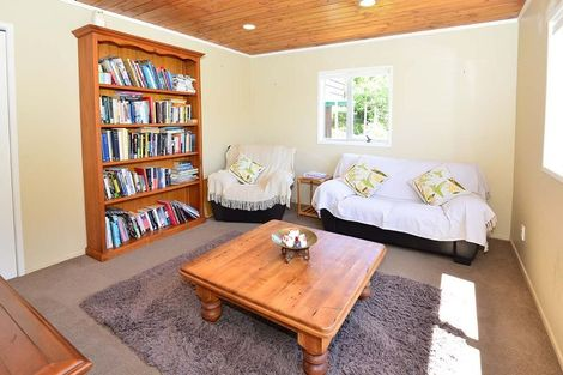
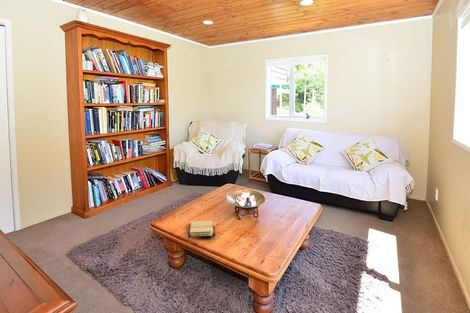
+ book [187,220,217,238]
